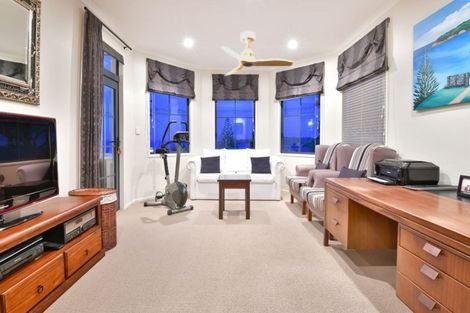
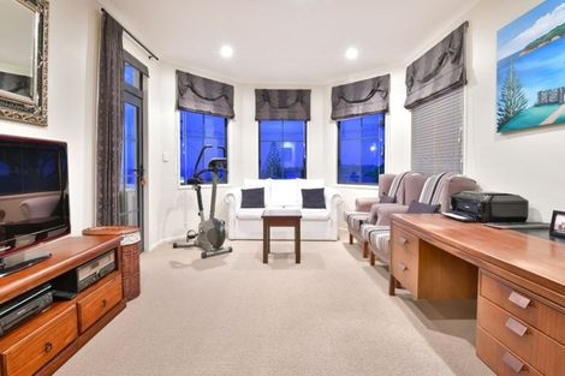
- ceiling fan [220,30,294,77]
